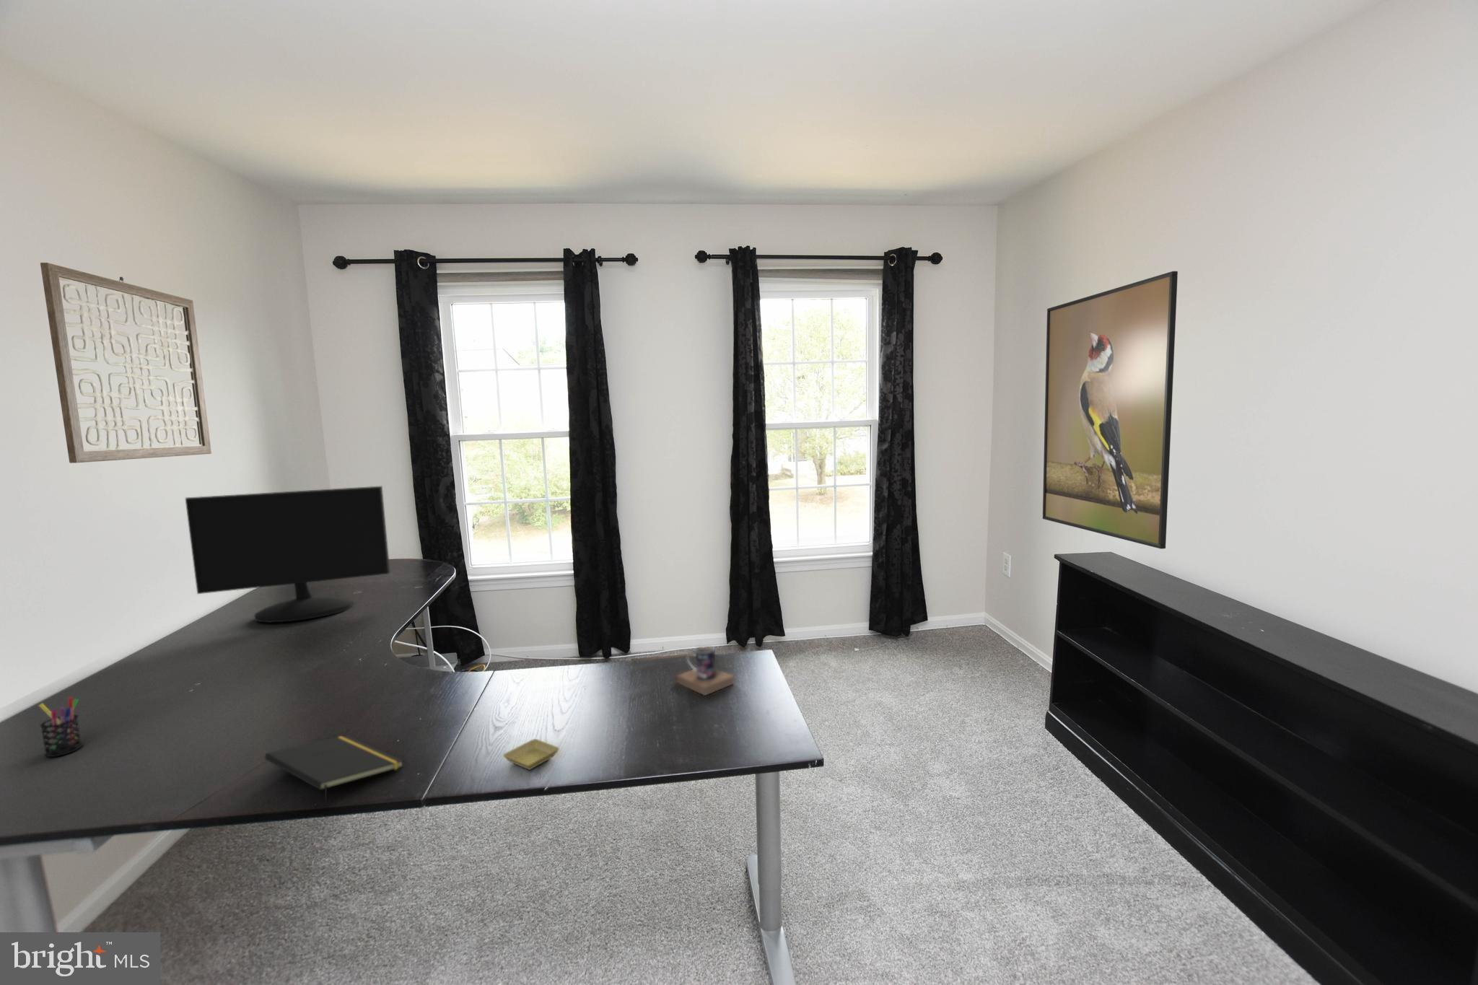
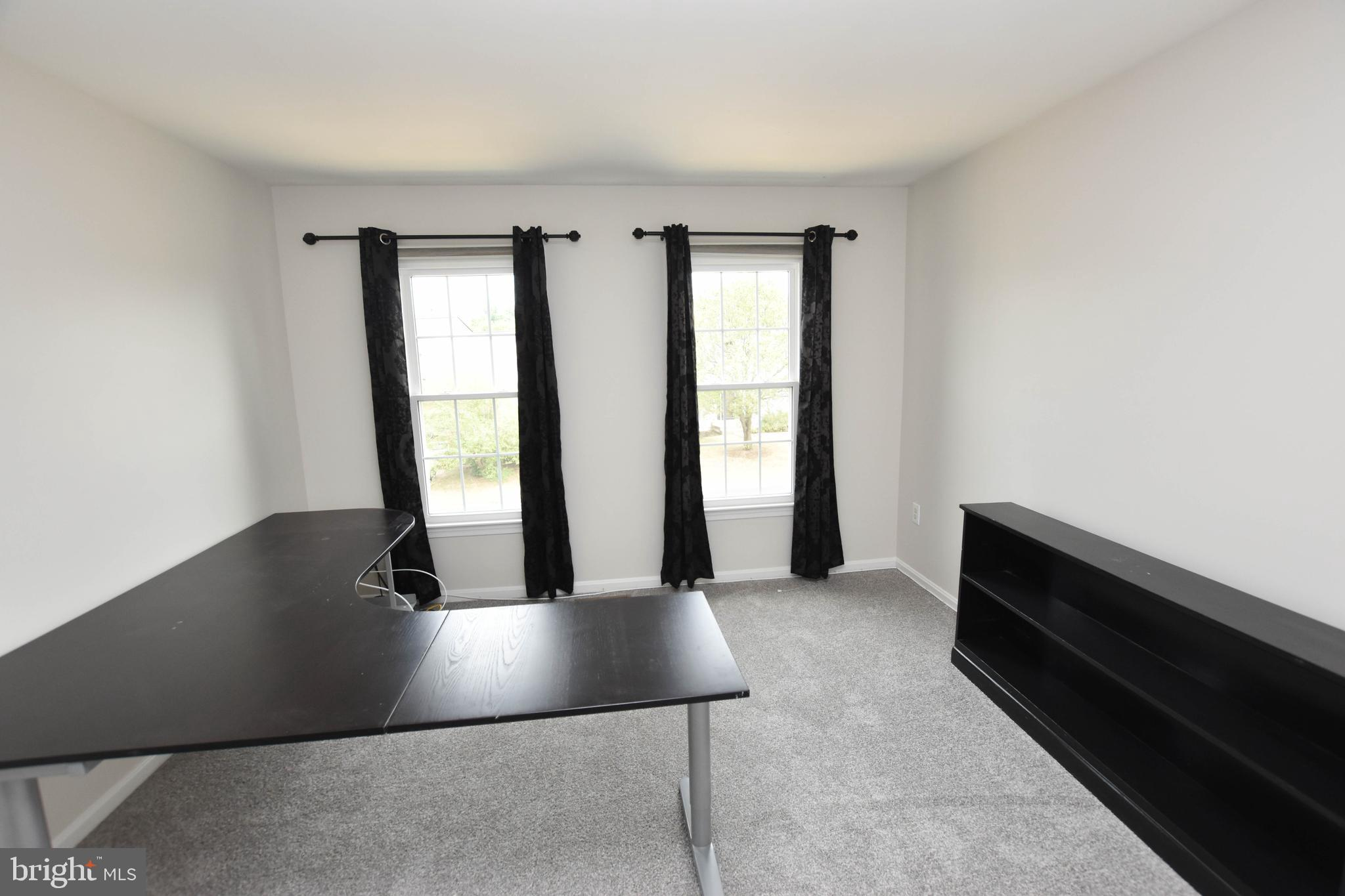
- pen holder [37,696,84,757]
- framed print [1042,270,1178,550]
- saucer [502,739,560,771]
- computer monitor [185,486,391,623]
- wall art [40,262,212,464]
- notepad [264,734,404,808]
- mug [676,645,735,696]
